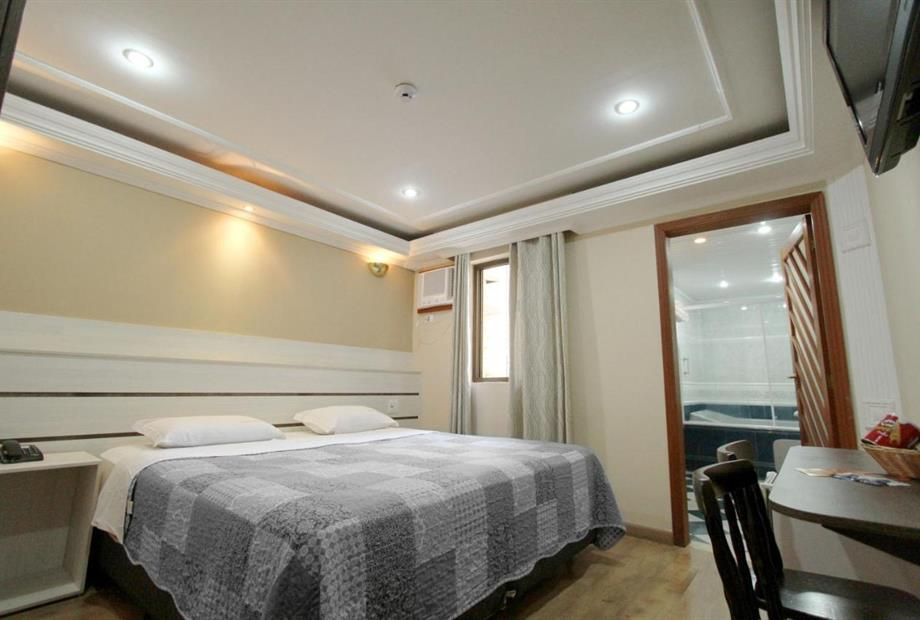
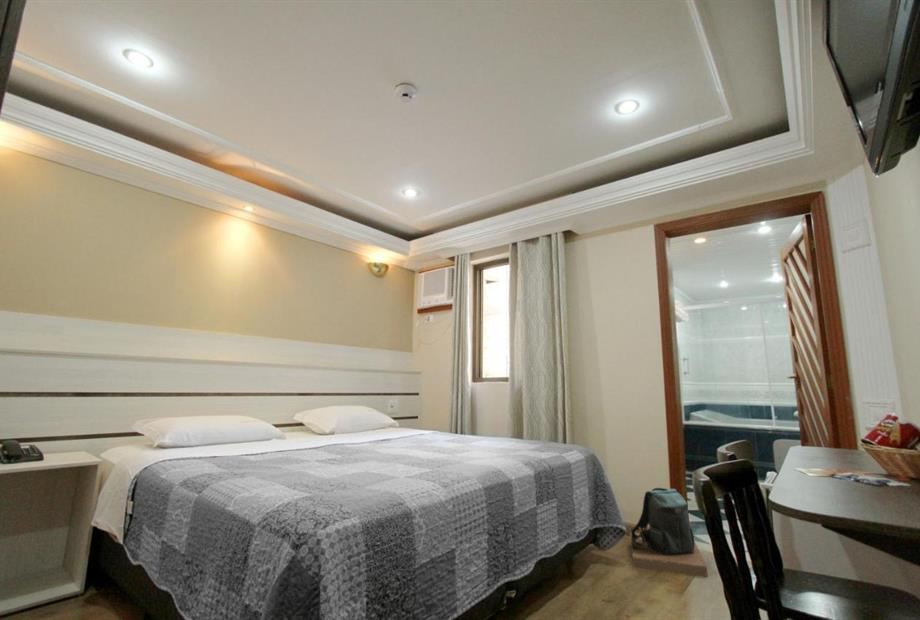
+ backpack [629,487,708,578]
